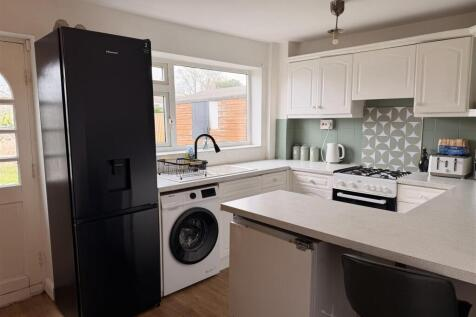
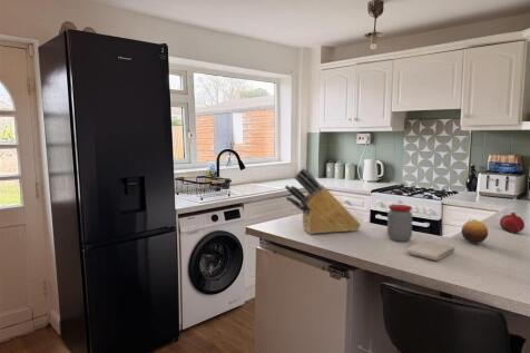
+ fruit [460,219,489,245]
+ fruit [499,212,526,234]
+ washcloth [406,239,455,262]
+ knife block [284,167,362,235]
+ jar [386,204,413,243]
